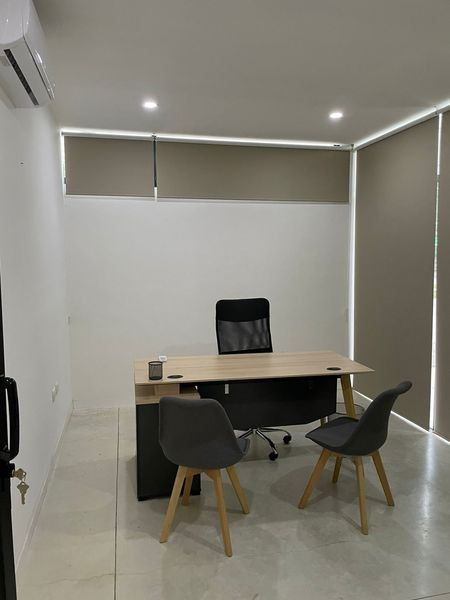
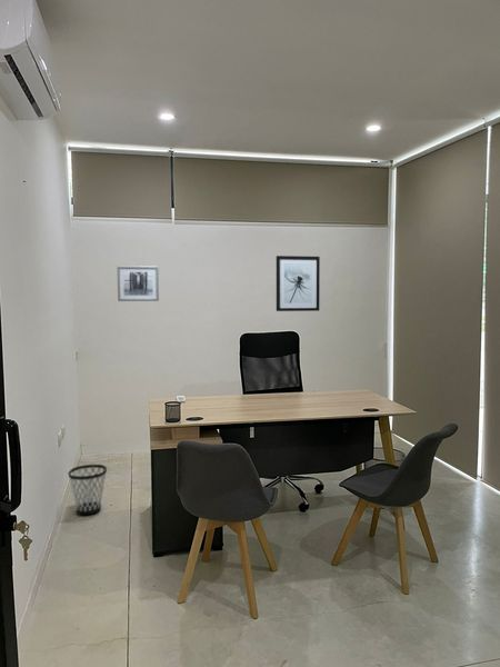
+ wall art [117,265,160,302]
+ wall art [276,255,321,312]
+ wastebasket [67,464,108,516]
